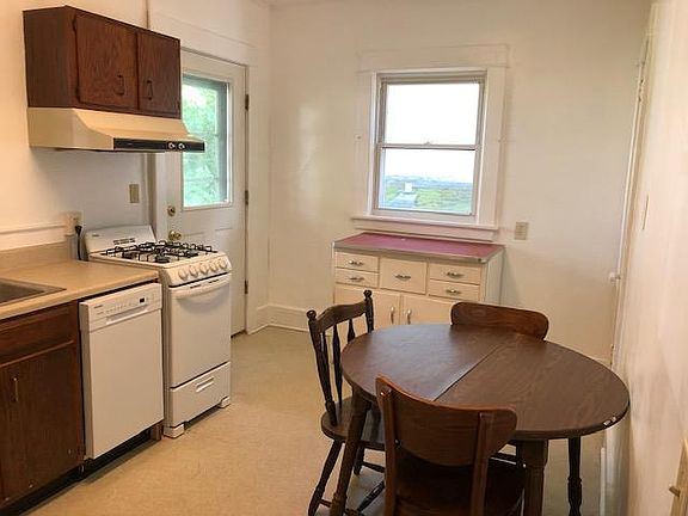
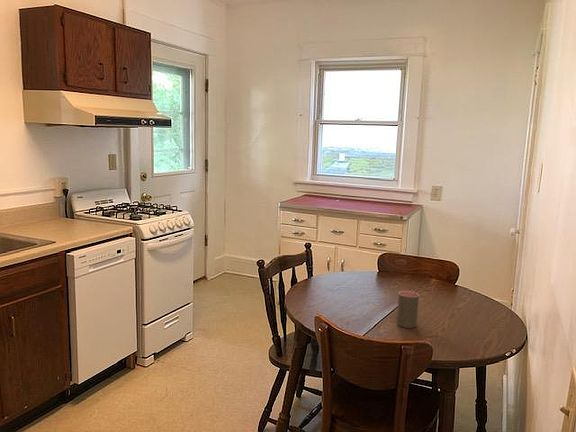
+ cup [396,290,420,329]
